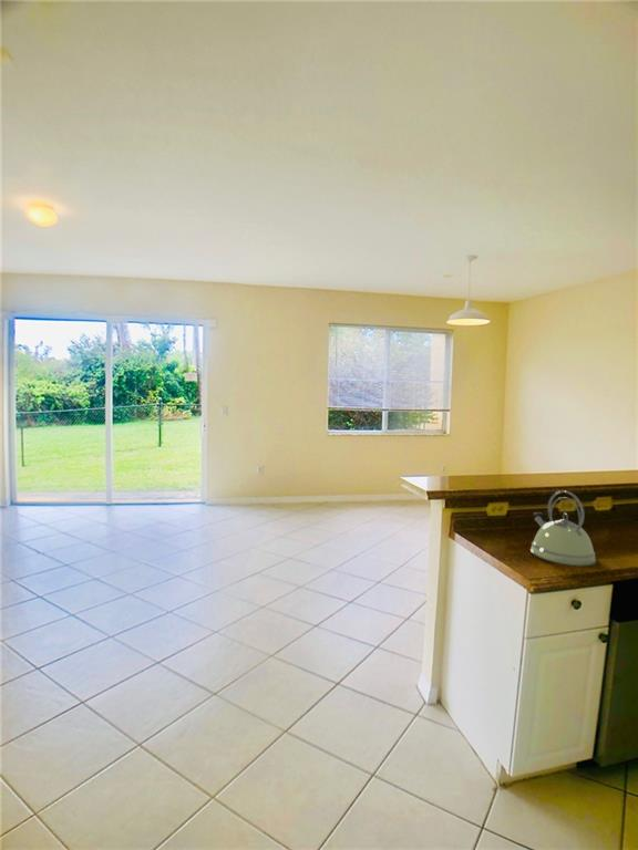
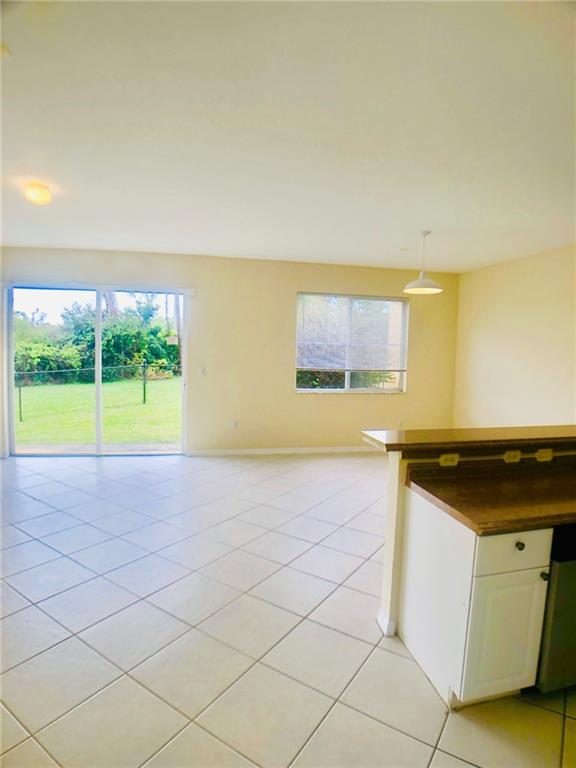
- kettle [529,490,597,568]
